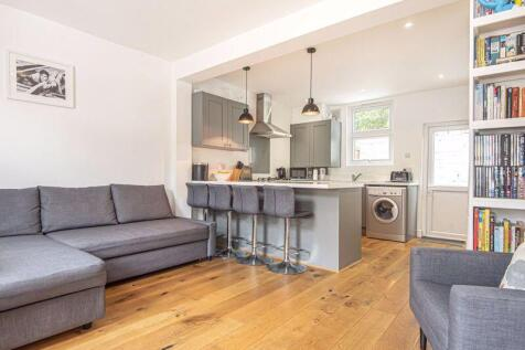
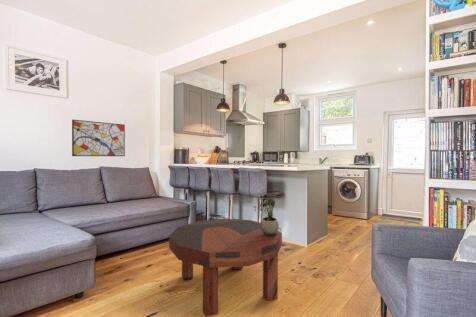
+ coffee table [168,218,283,317]
+ potted plant [253,190,280,236]
+ wall art [71,119,126,157]
